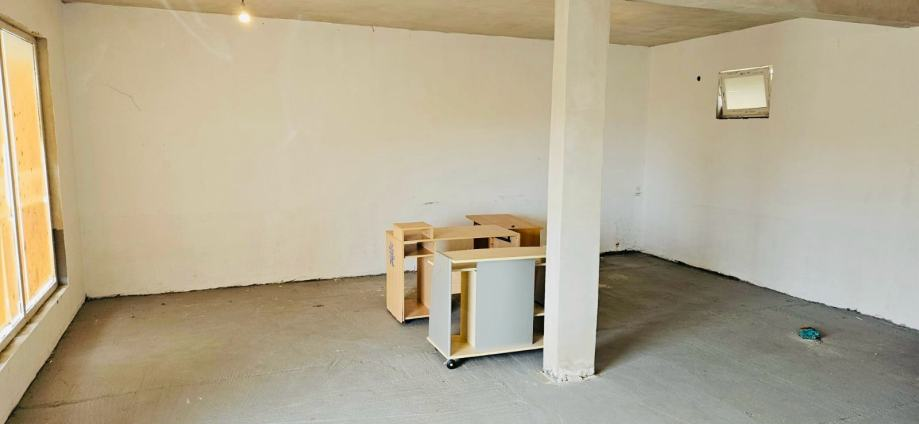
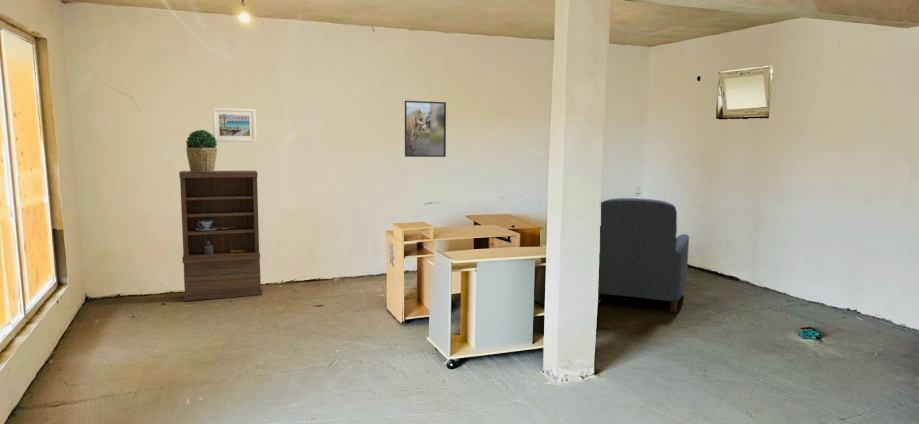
+ bookshelf [178,170,263,302]
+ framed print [404,100,447,158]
+ potted plant [185,129,218,172]
+ chair [598,197,690,313]
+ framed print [211,107,257,143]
